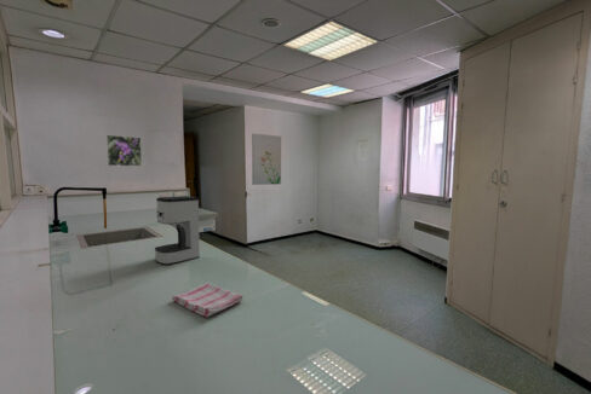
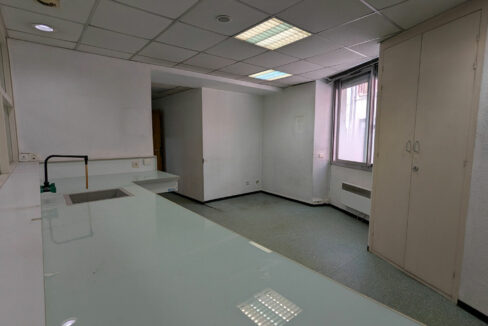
- dish towel [171,282,245,318]
- wall art [251,133,282,186]
- coffee maker [154,195,201,266]
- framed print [105,134,143,168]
